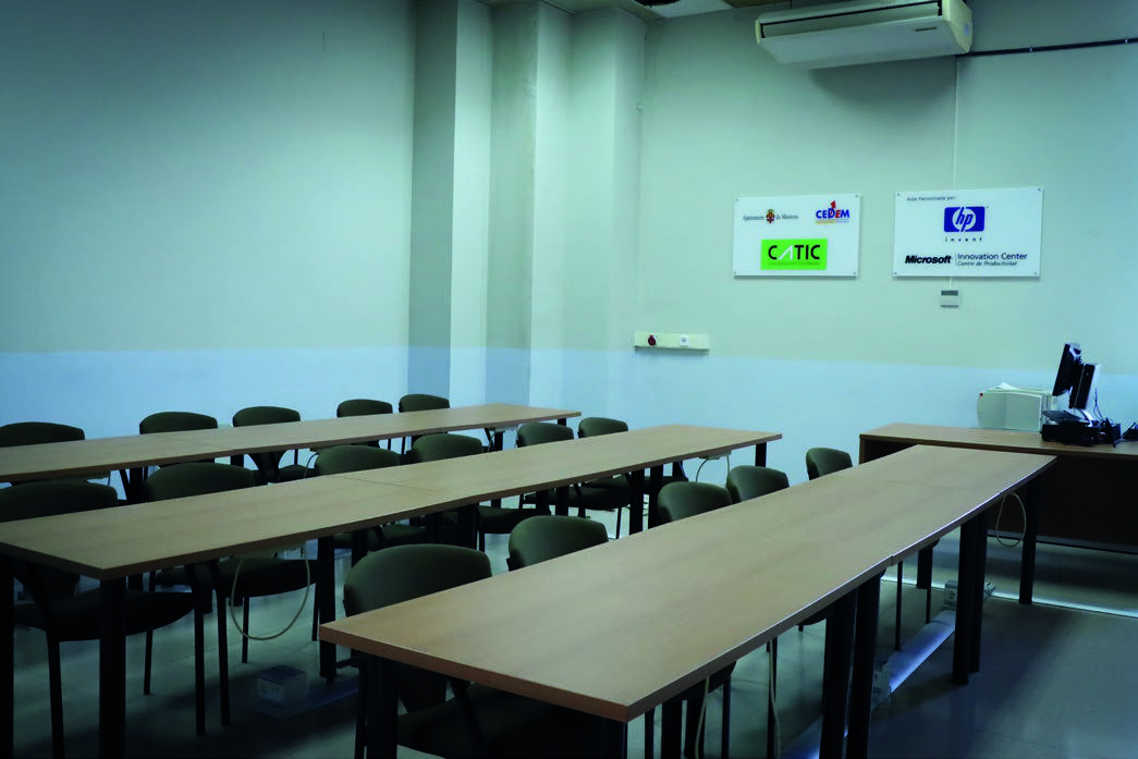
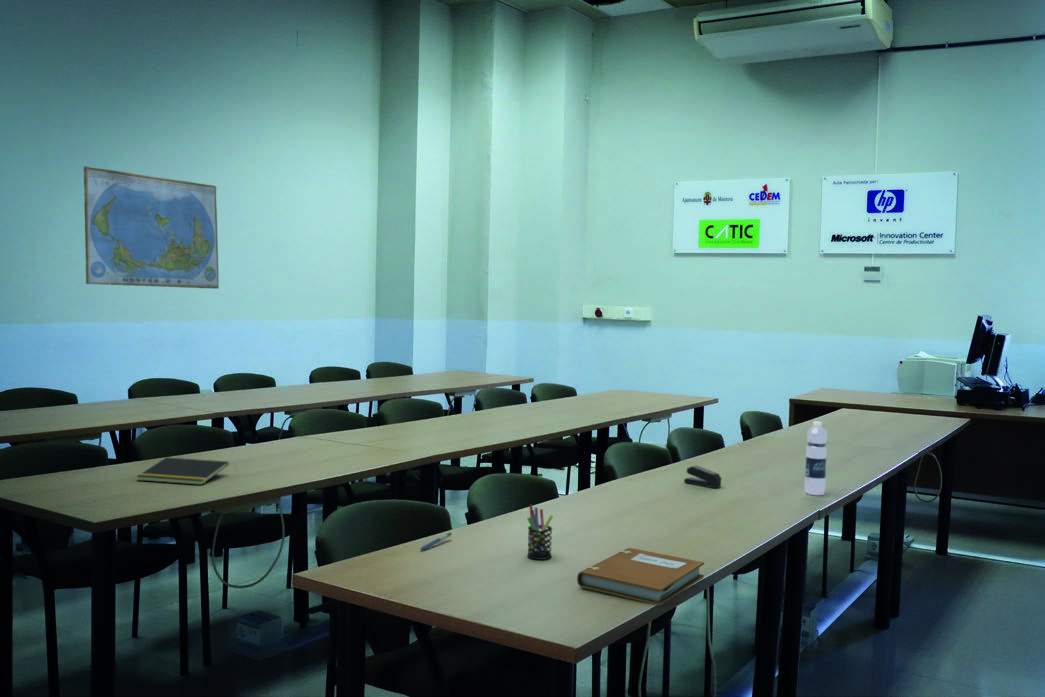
+ pen holder [526,504,554,561]
+ notebook [576,547,705,607]
+ pen [419,531,453,551]
+ notepad [136,456,230,486]
+ world map [83,165,220,290]
+ stapler [683,464,723,489]
+ water bottle [804,421,828,496]
